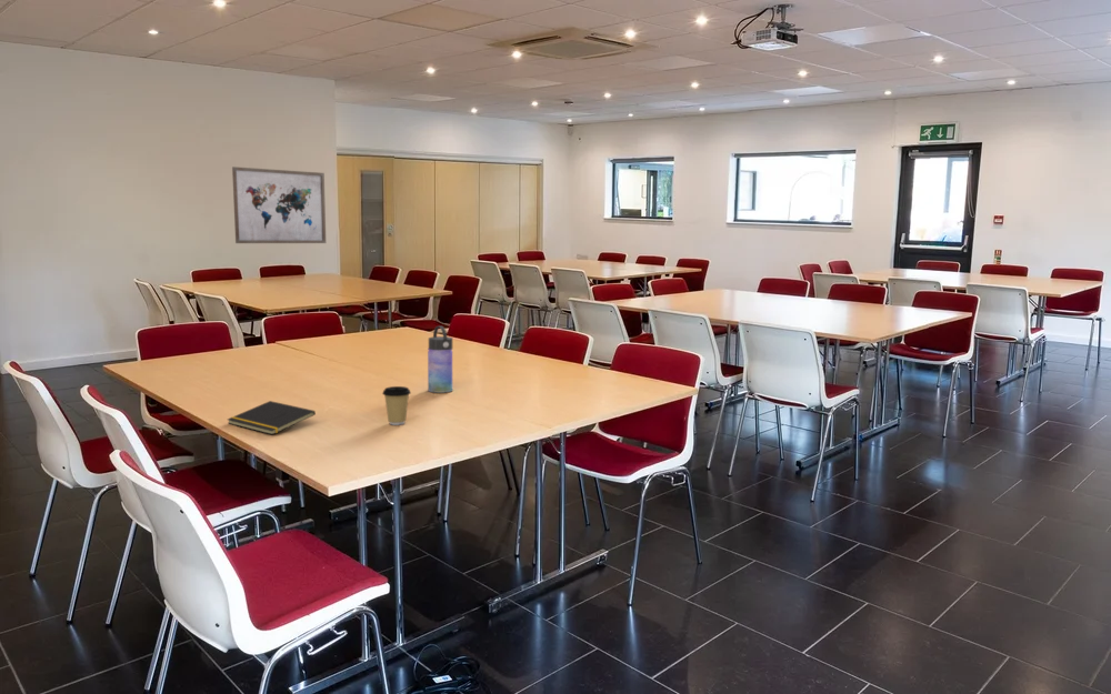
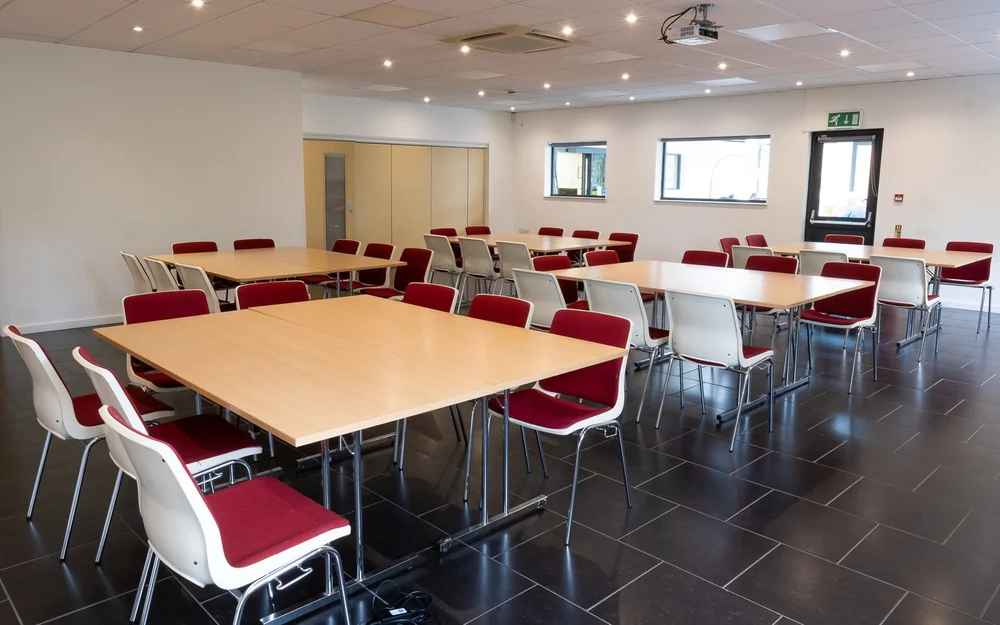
- wall art [231,165,327,244]
- water bottle [427,325,453,394]
- notepad [227,400,317,435]
- coffee cup [381,385,412,426]
